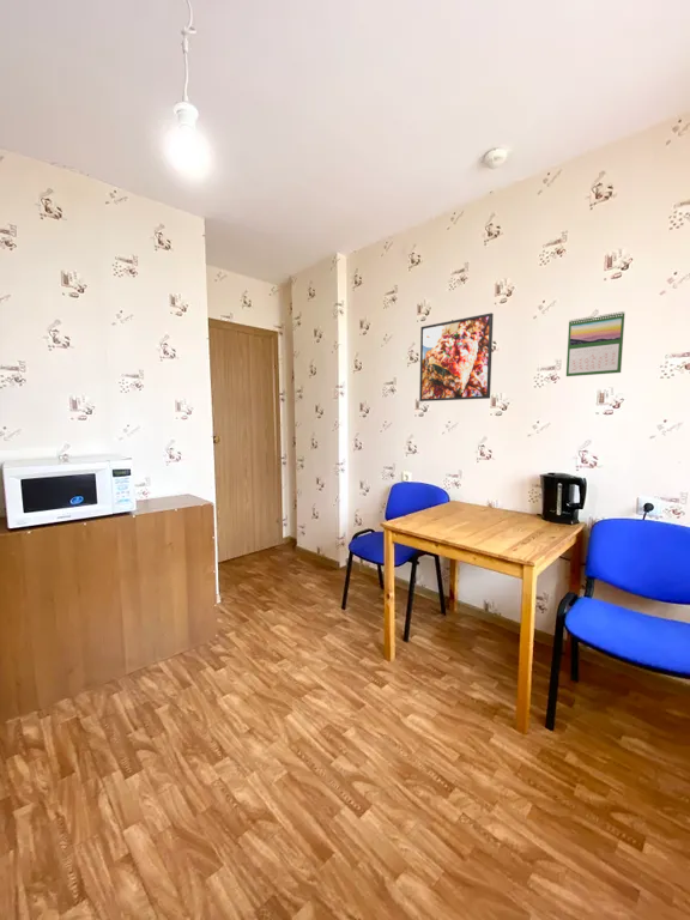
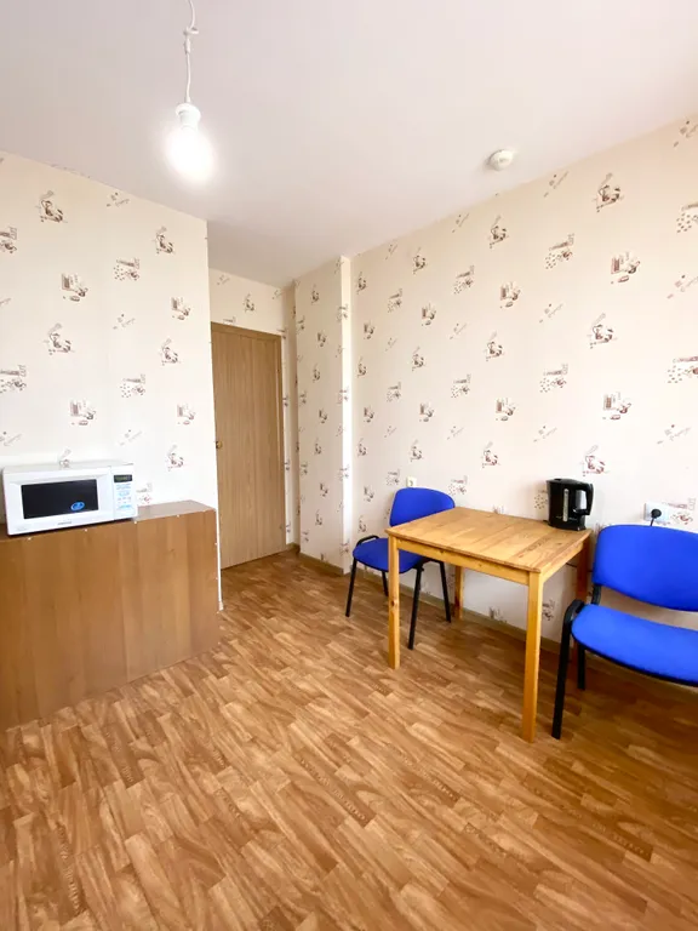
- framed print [418,311,495,402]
- calendar [565,310,627,377]
